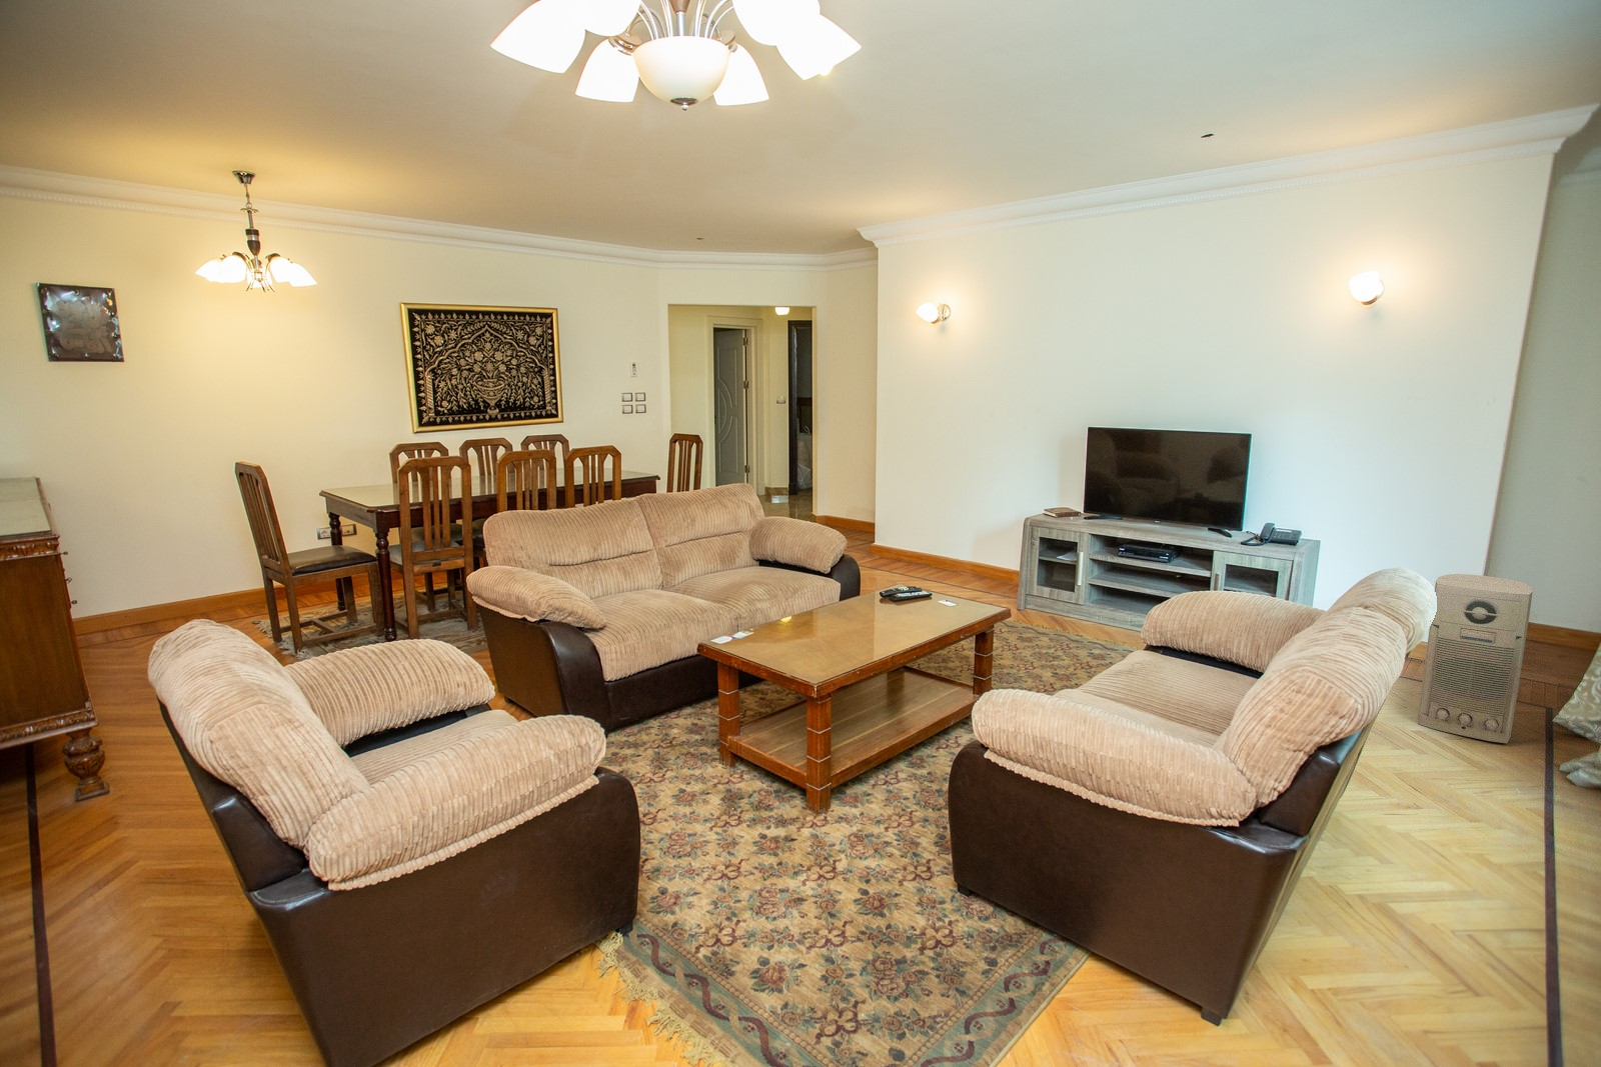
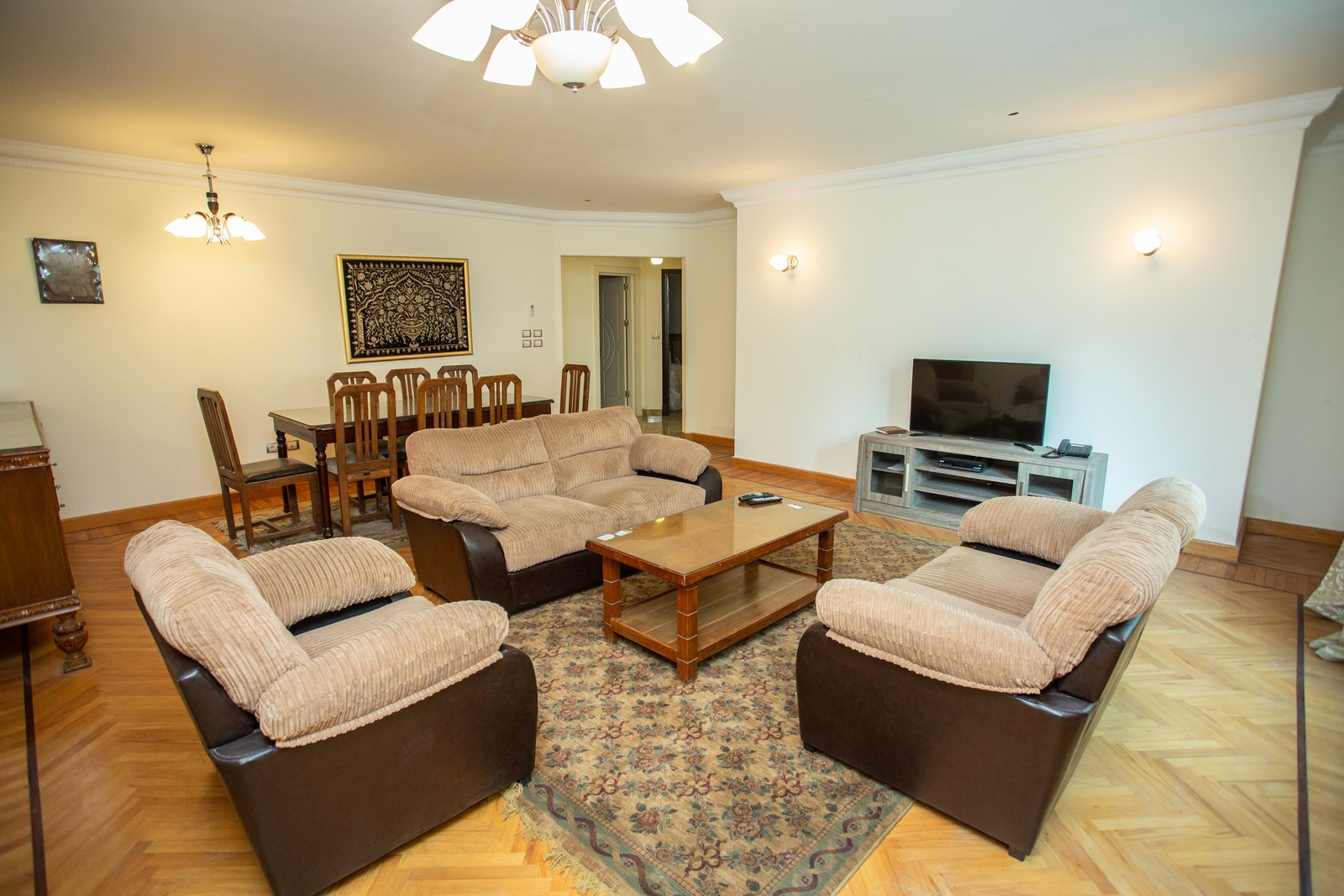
- air purifier [1416,573,1534,744]
